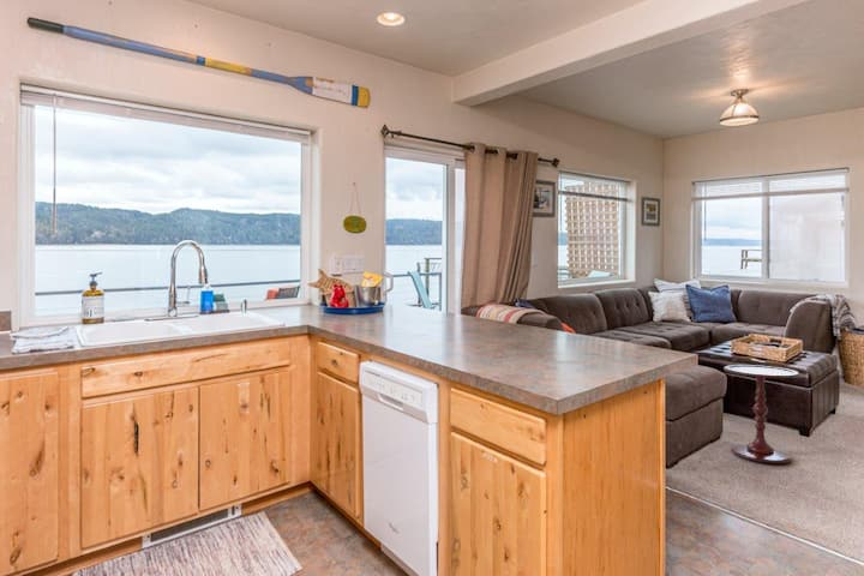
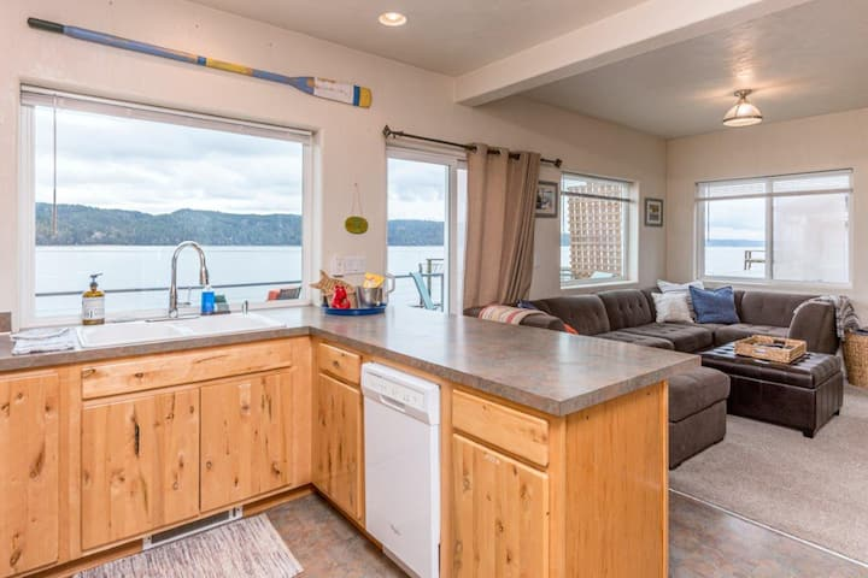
- side table [722,364,802,464]
